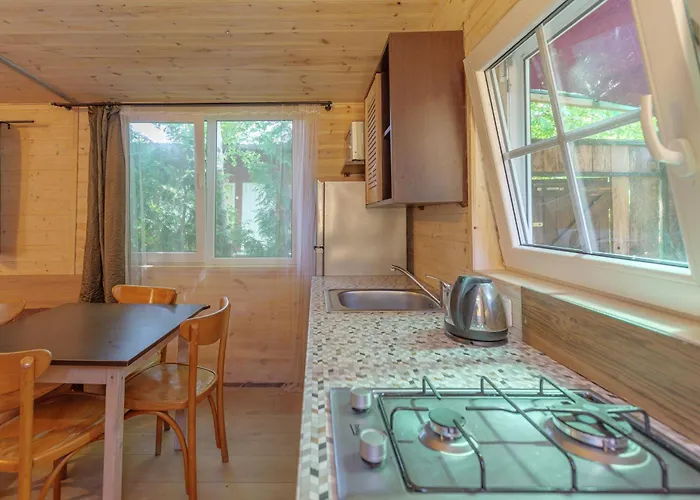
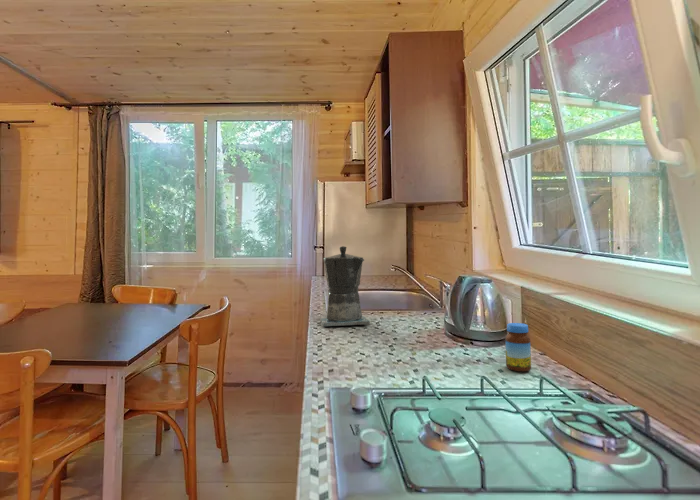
+ jar [505,322,532,372]
+ coffee maker [320,245,371,327]
